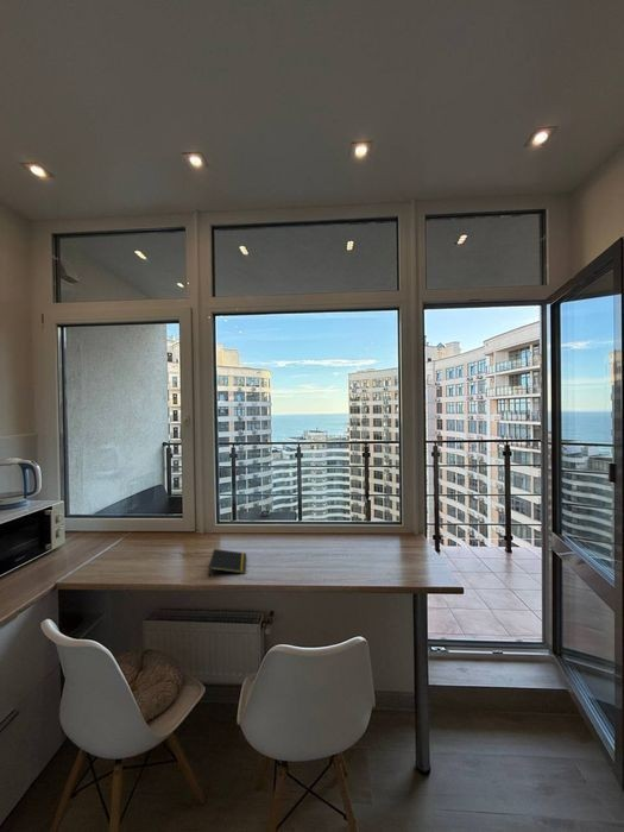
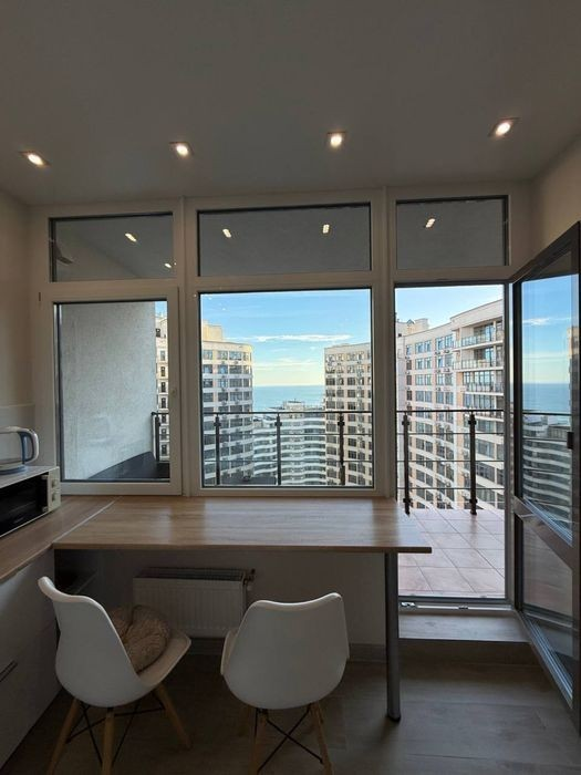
- notepad [208,548,247,578]
